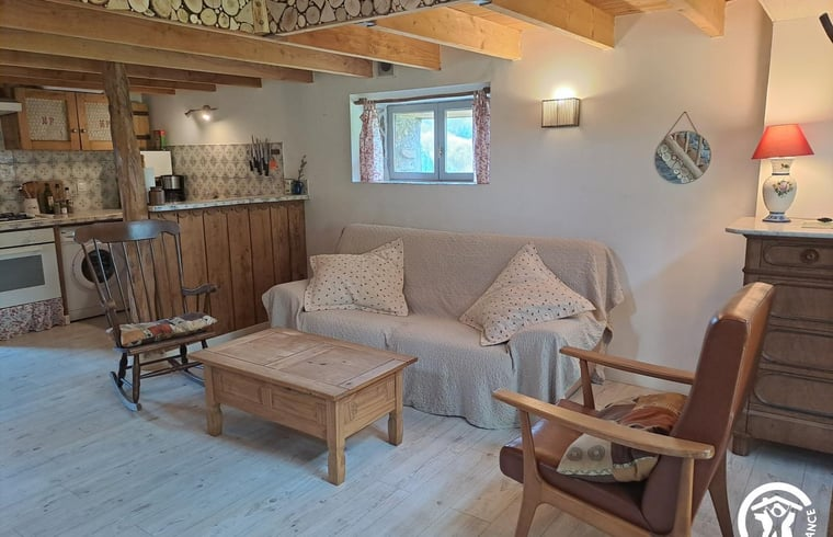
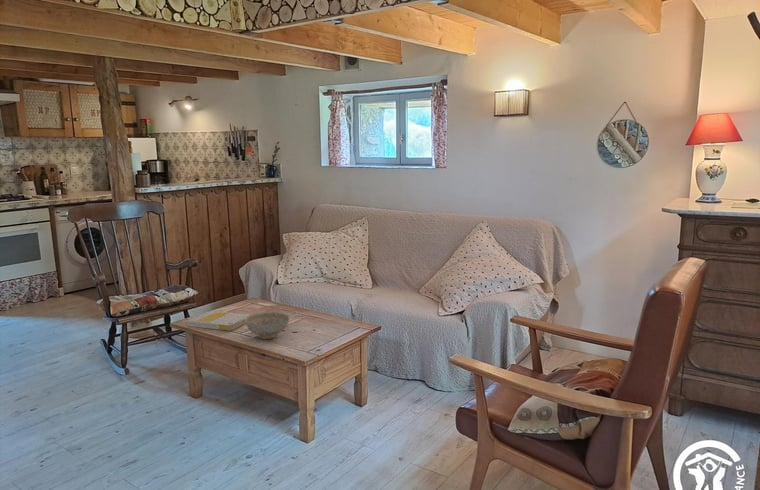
+ decorative bowl [245,311,291,340]
+ book [187,310,250,332]
